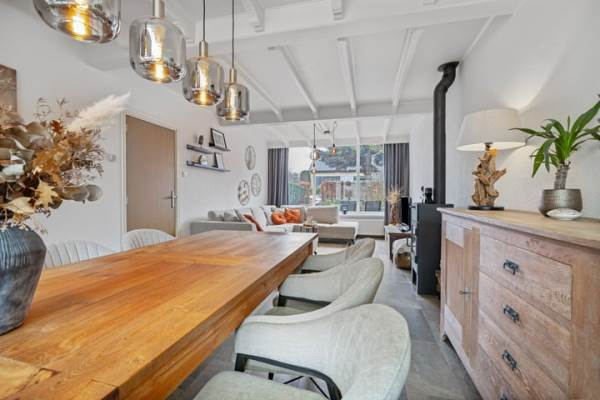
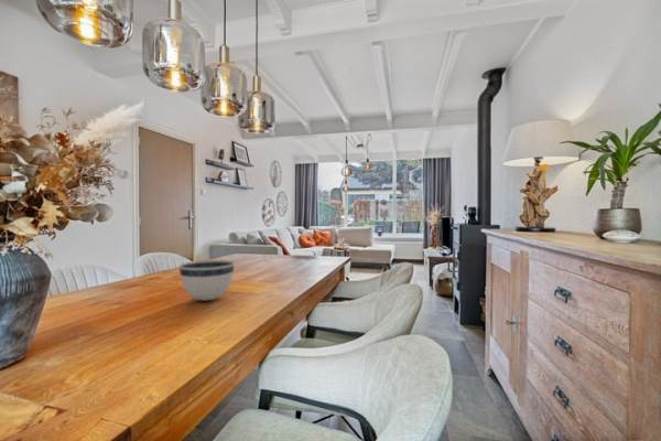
+ bowl [178,259,236,302]
